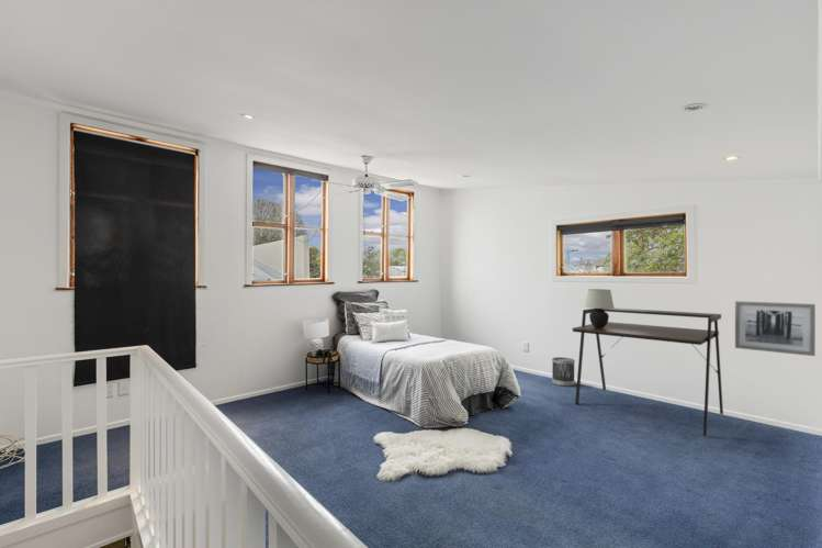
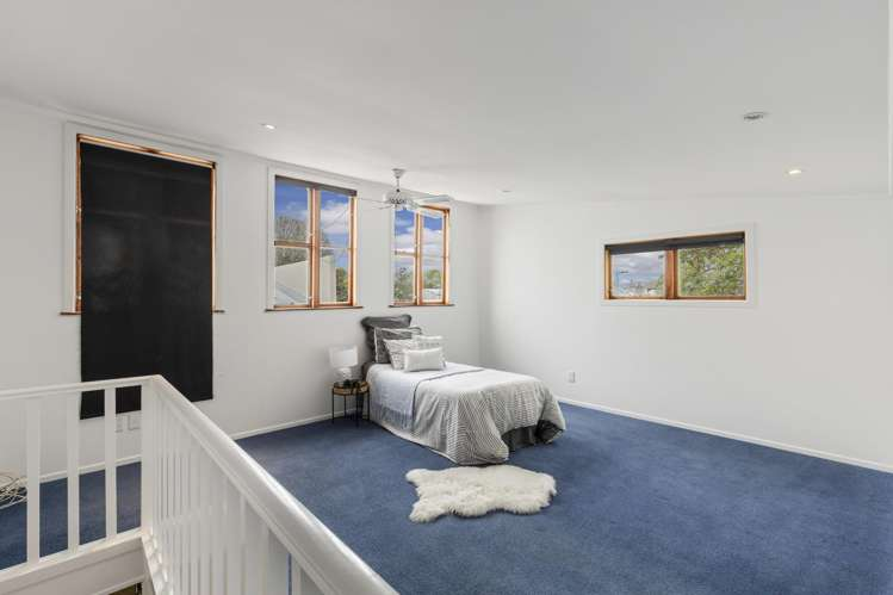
- wastebasket [551,356,576,388]
- table lamp [584,288,616,328]
- desk [571,307,724,437]
- wall art [734,300,817,357]
